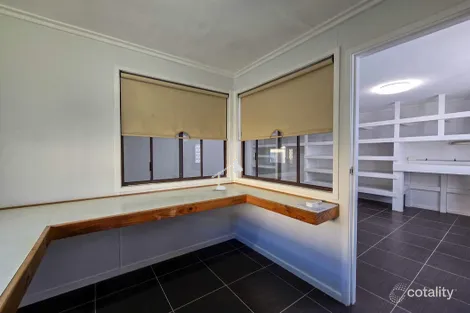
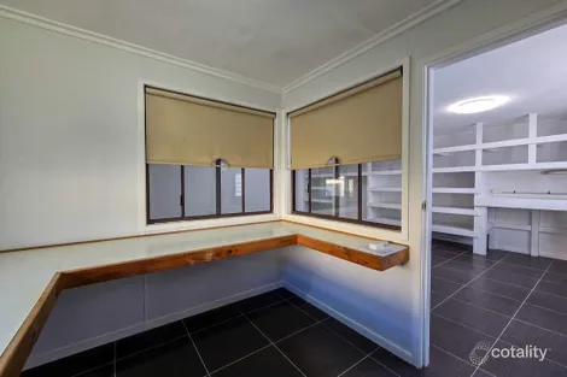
- desk lamp [211,158,244,191]
